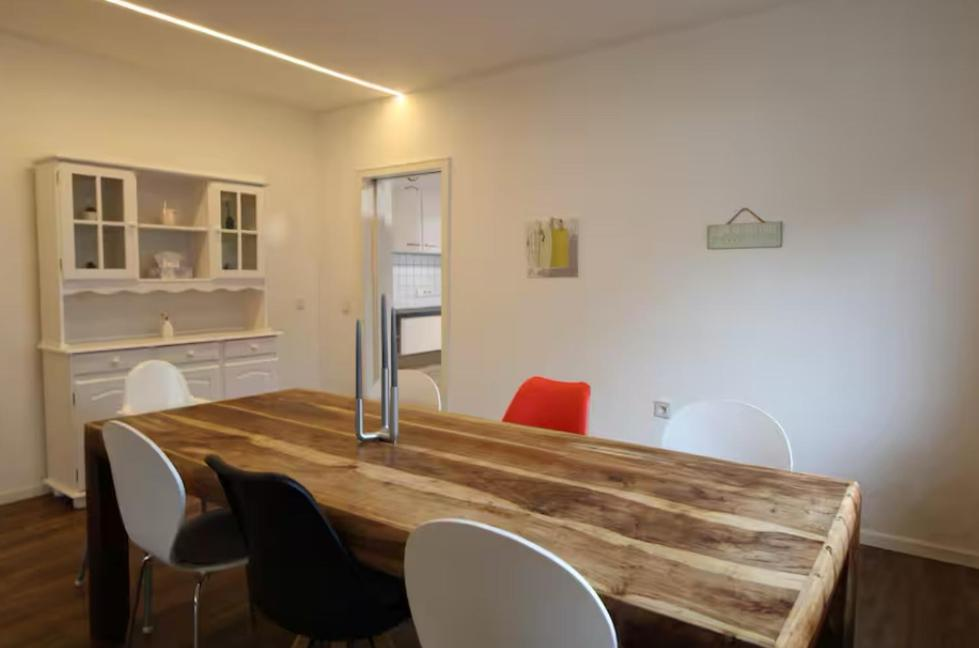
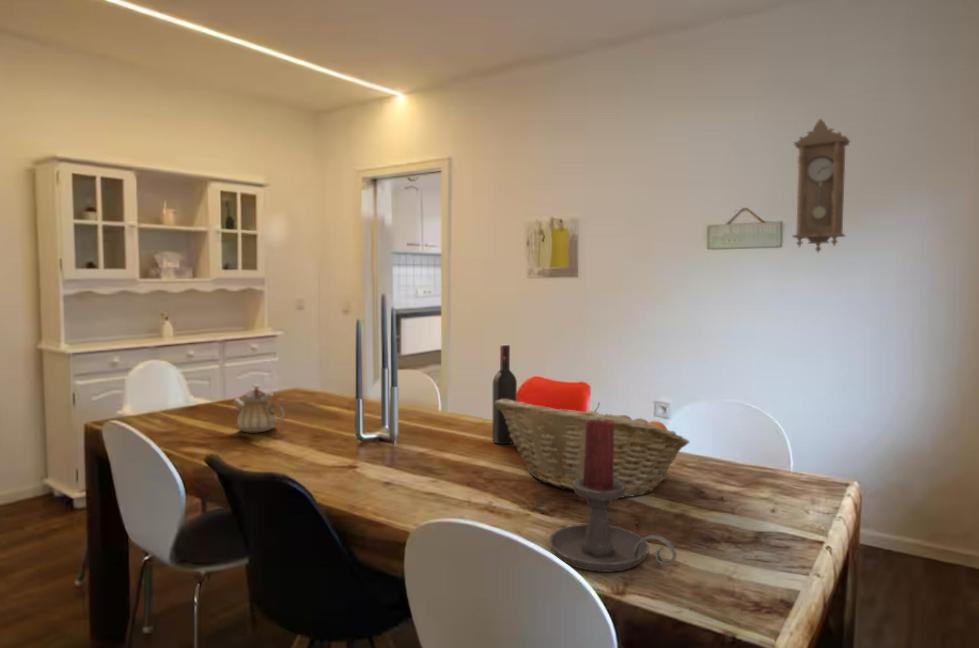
+ wine bottle [491,344,518,445]
+ fruit basket [495,399,691,499]
+ candle holder [548,418,677,573]
+ pendulum clock [791,118,851,254]
+ teapot [231,383,286,433]
